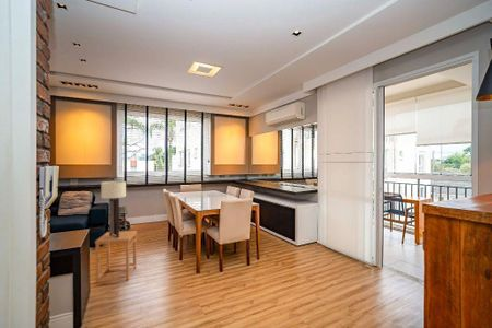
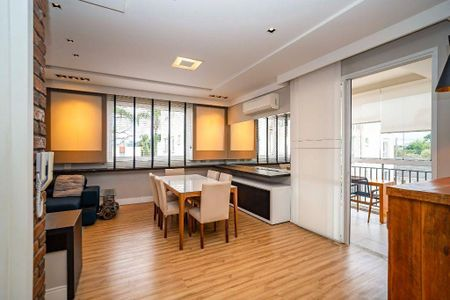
- wall sconce [101,180,127,238]
- side table [94,230,138,284]
